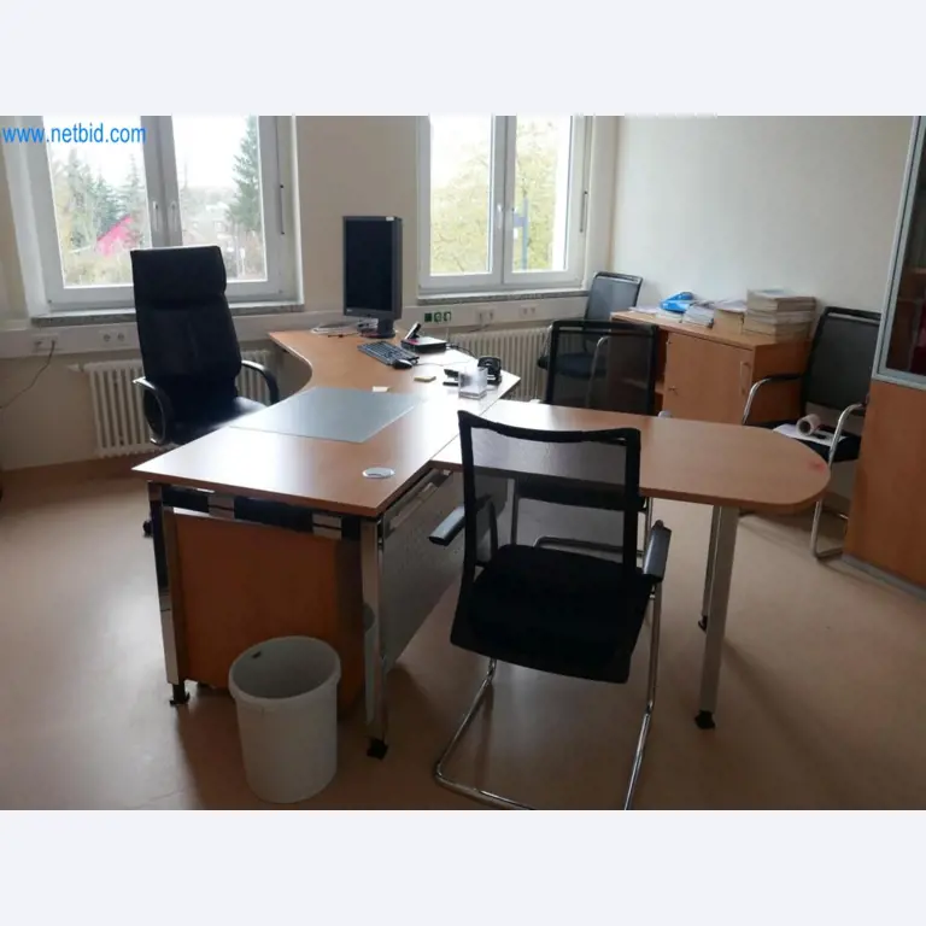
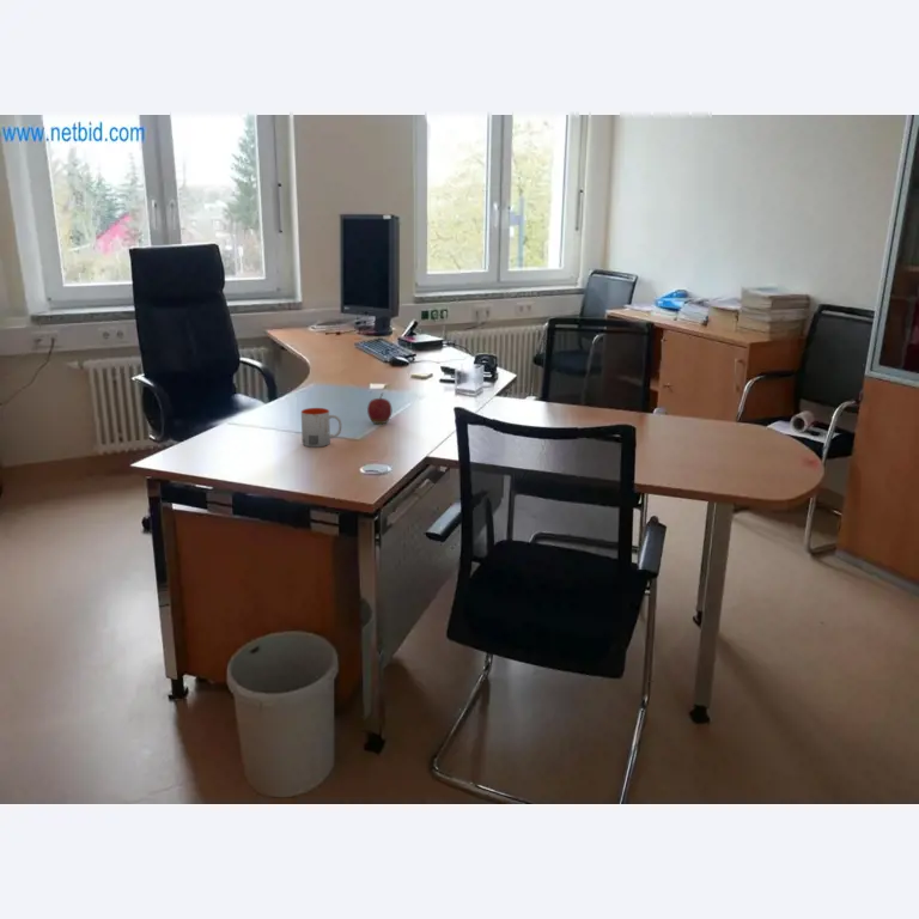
+ apple [366,391,392,425]
+ mug [300,407,343,448]
